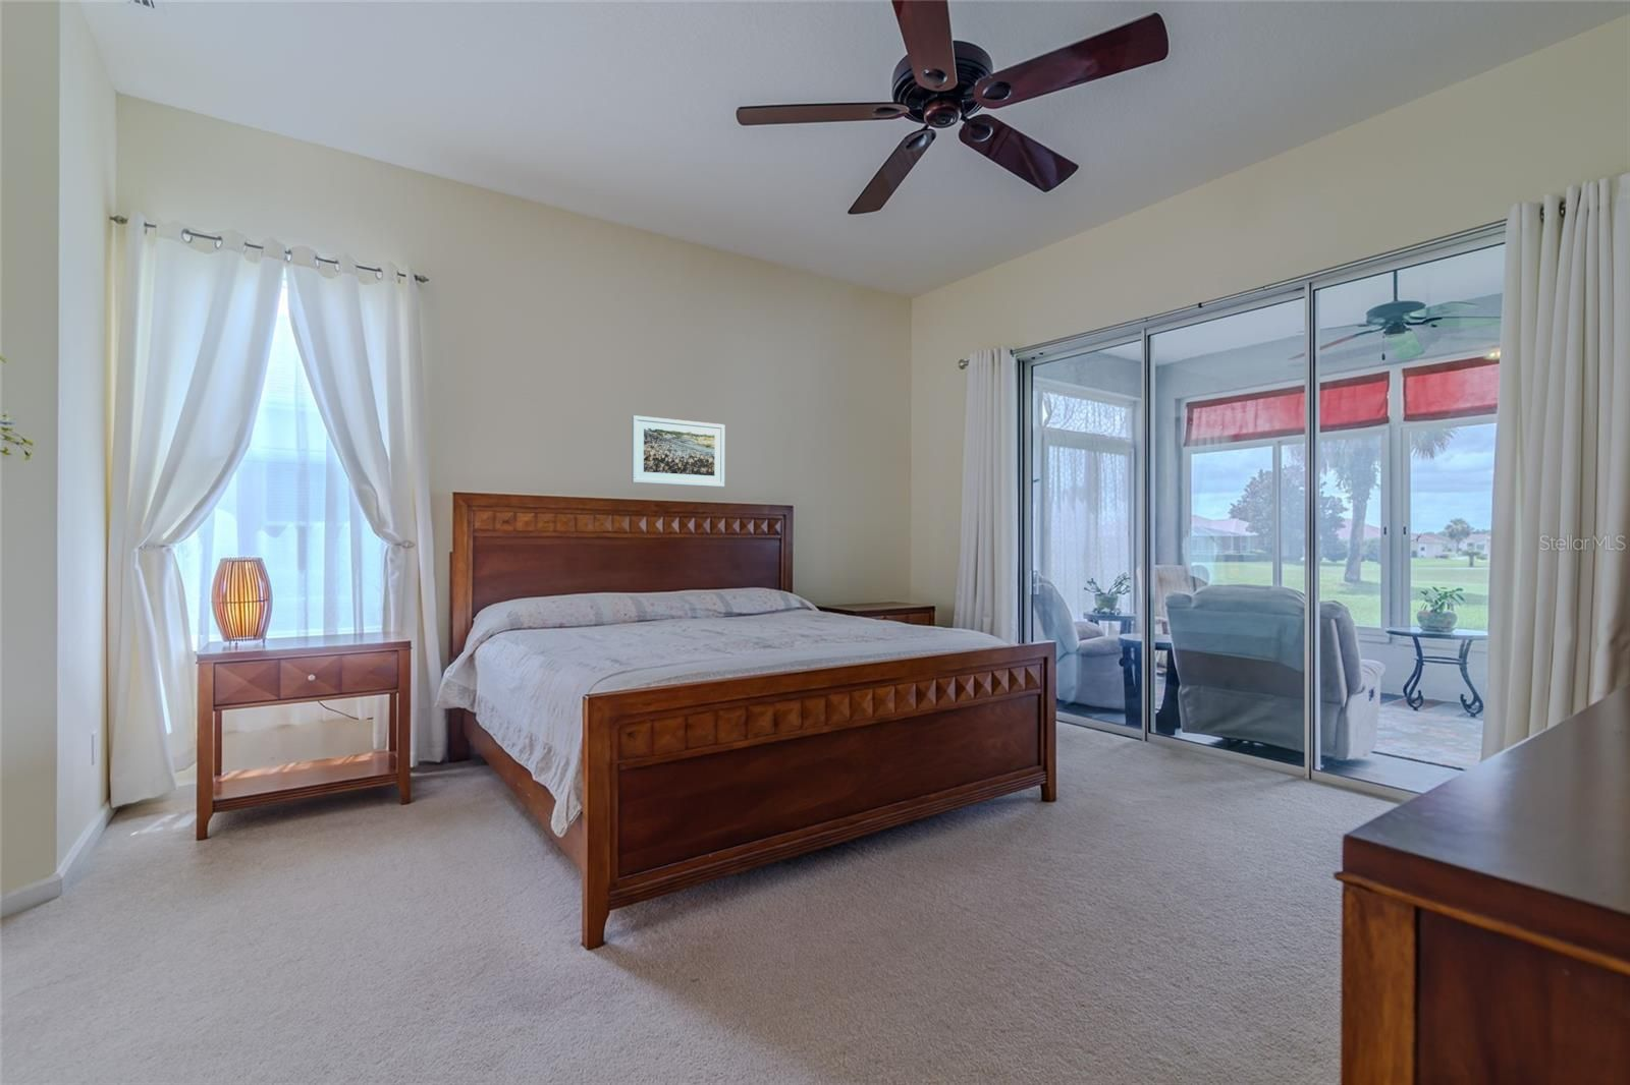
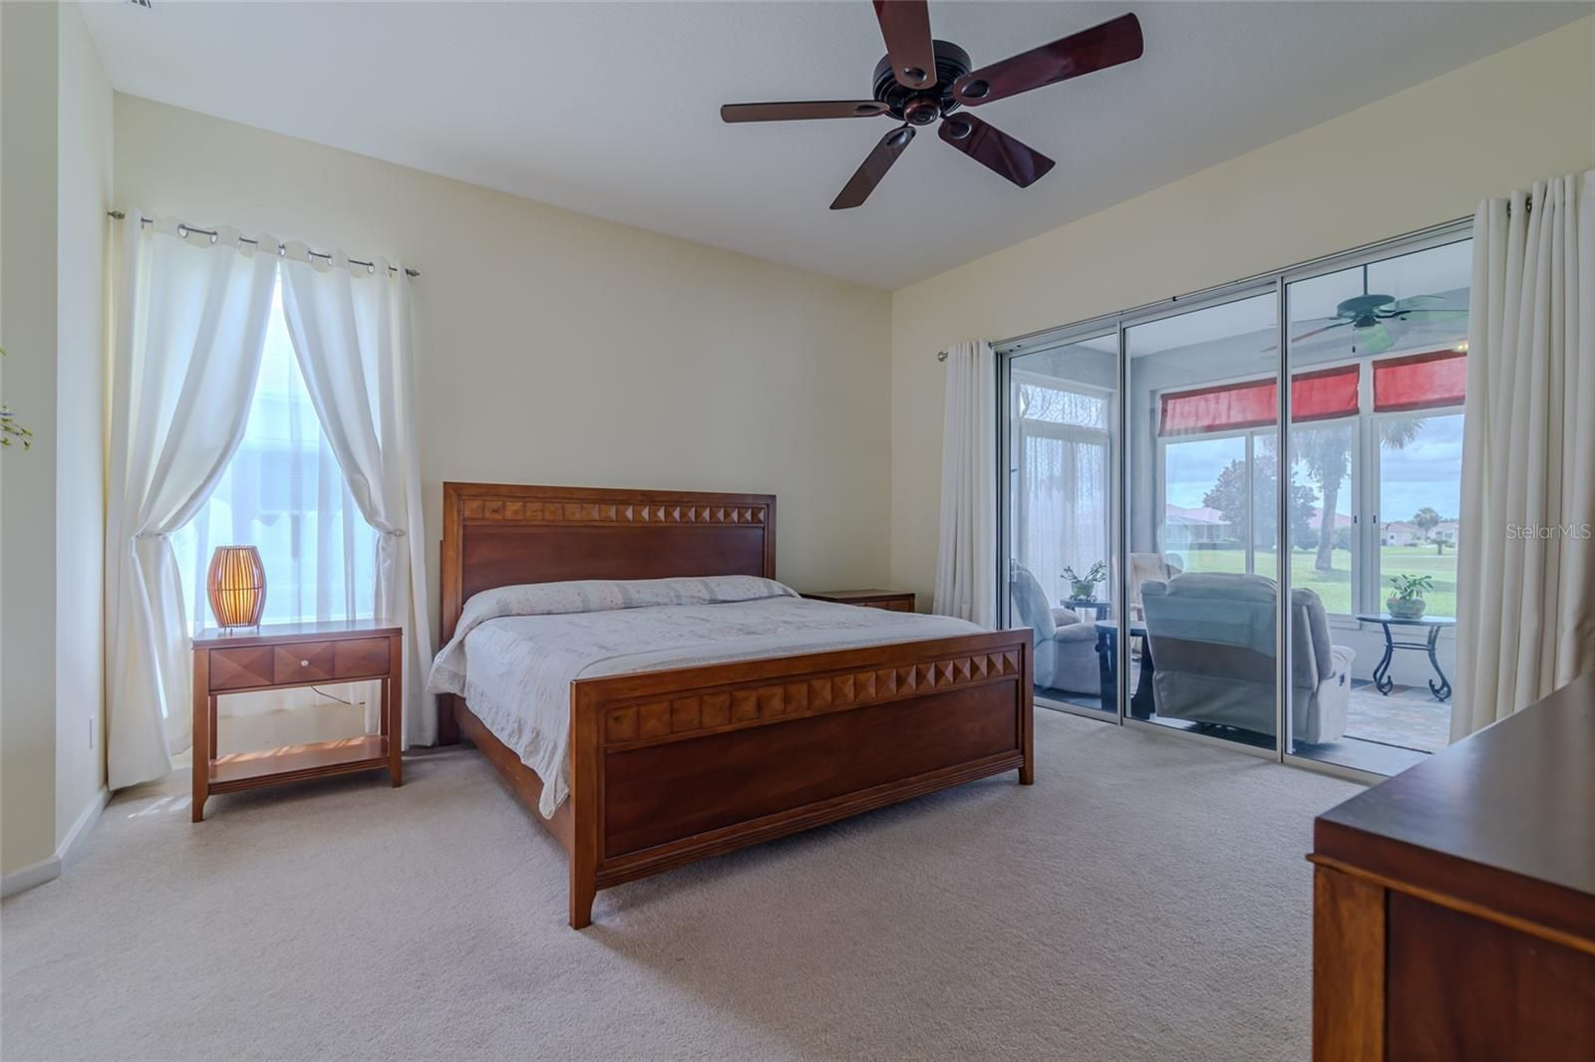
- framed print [630,414,726,488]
